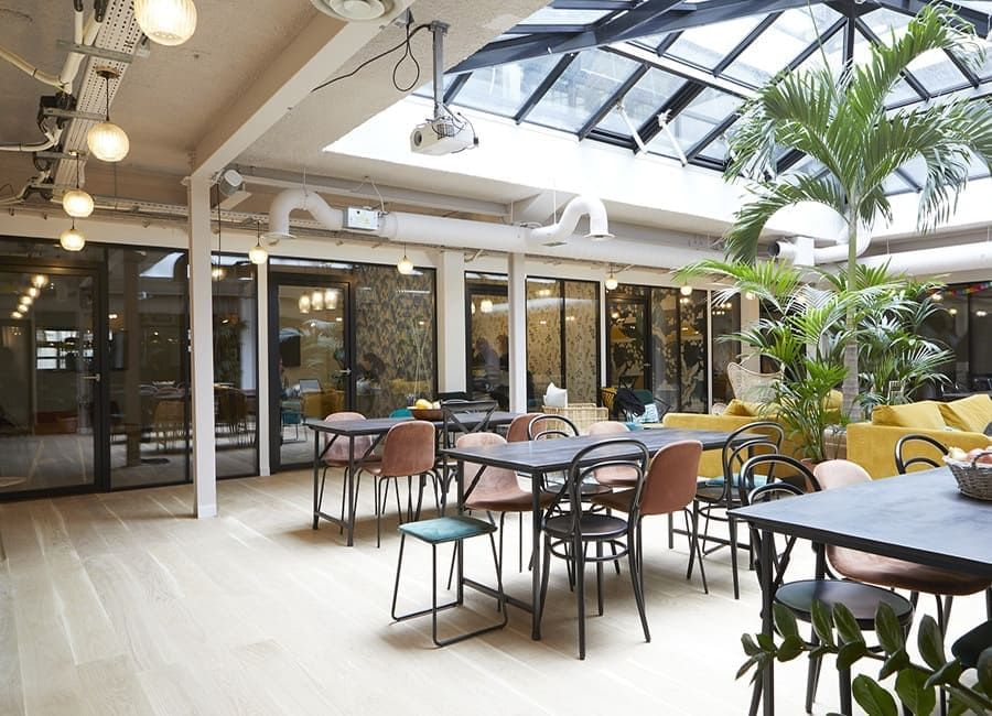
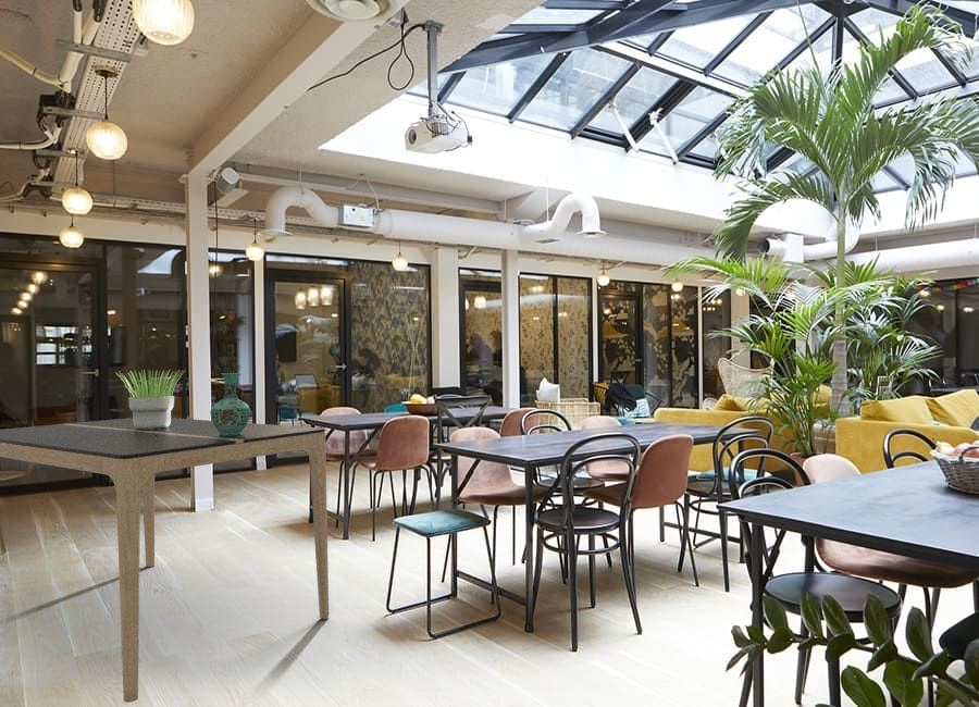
+ potted plant [116,368,185,429]
+ dining table [0,417,330,704]
+ vase [209,372,251,435]
